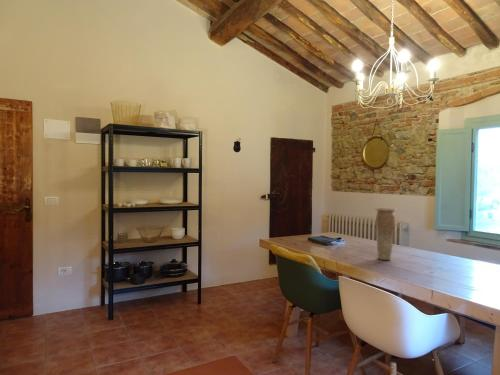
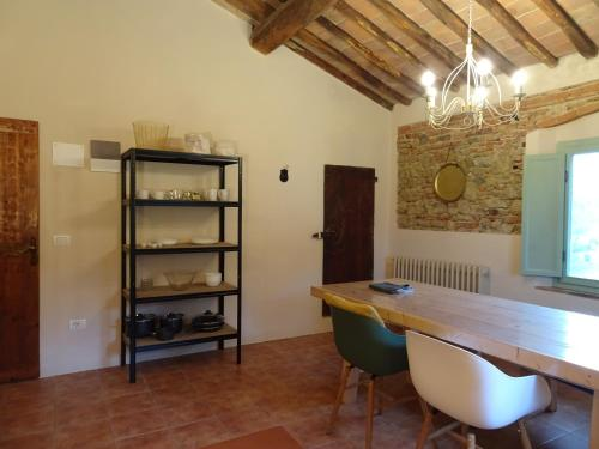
- vase [374,207,397,261]
